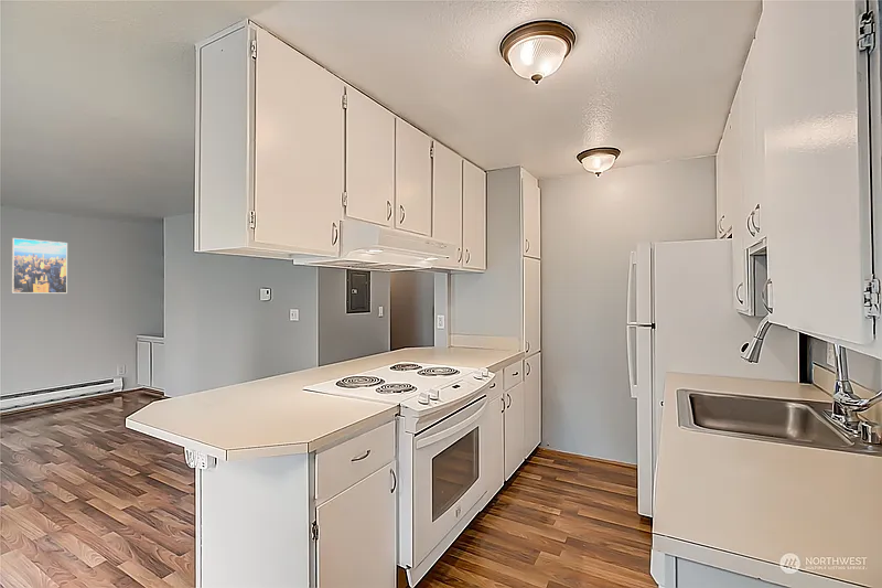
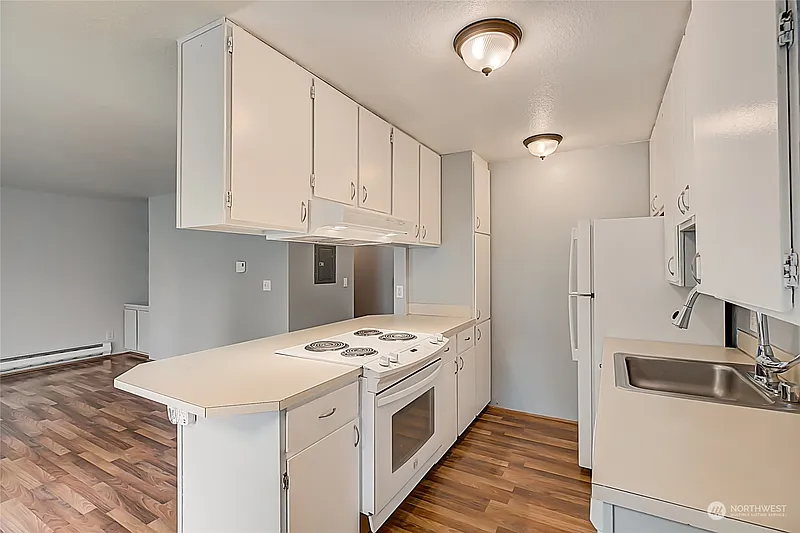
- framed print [11,237,68,295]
